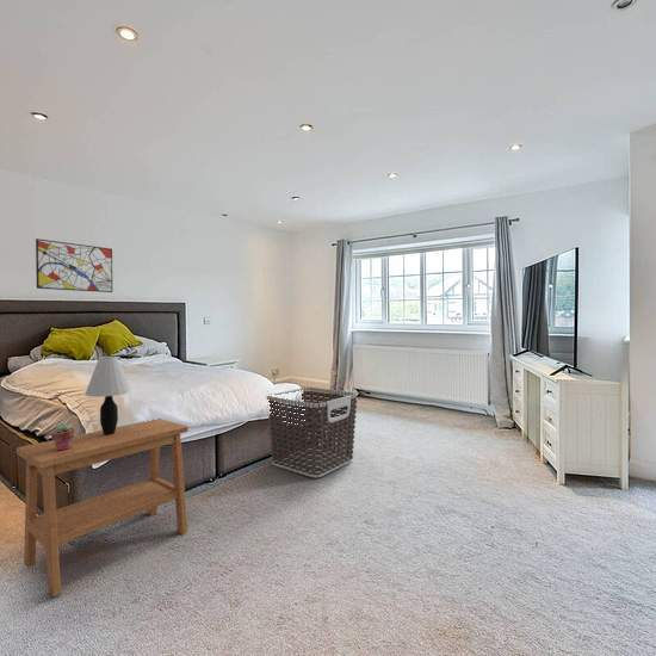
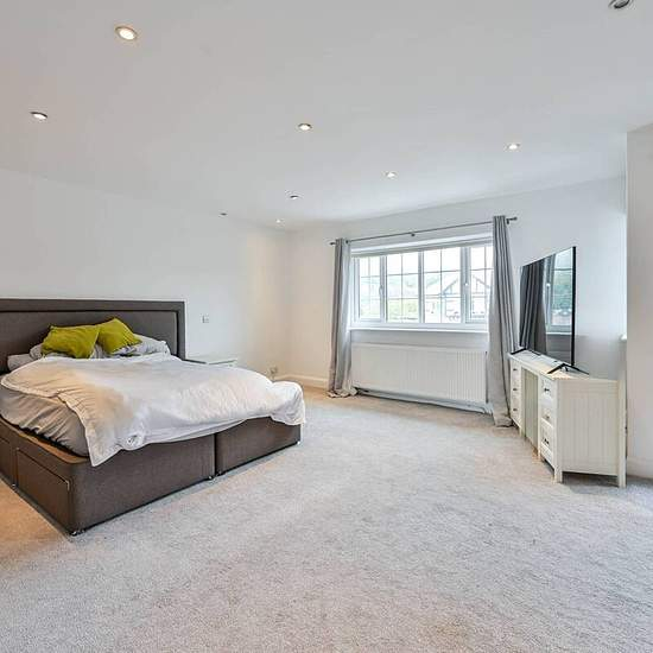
- wall art [35,237,113,293]
- clothes hamper [266,385,358,478]
- table lamp [83,355,132,435]
- side table [16,417,190,598]
- potted succulent [50,422,76,451]
